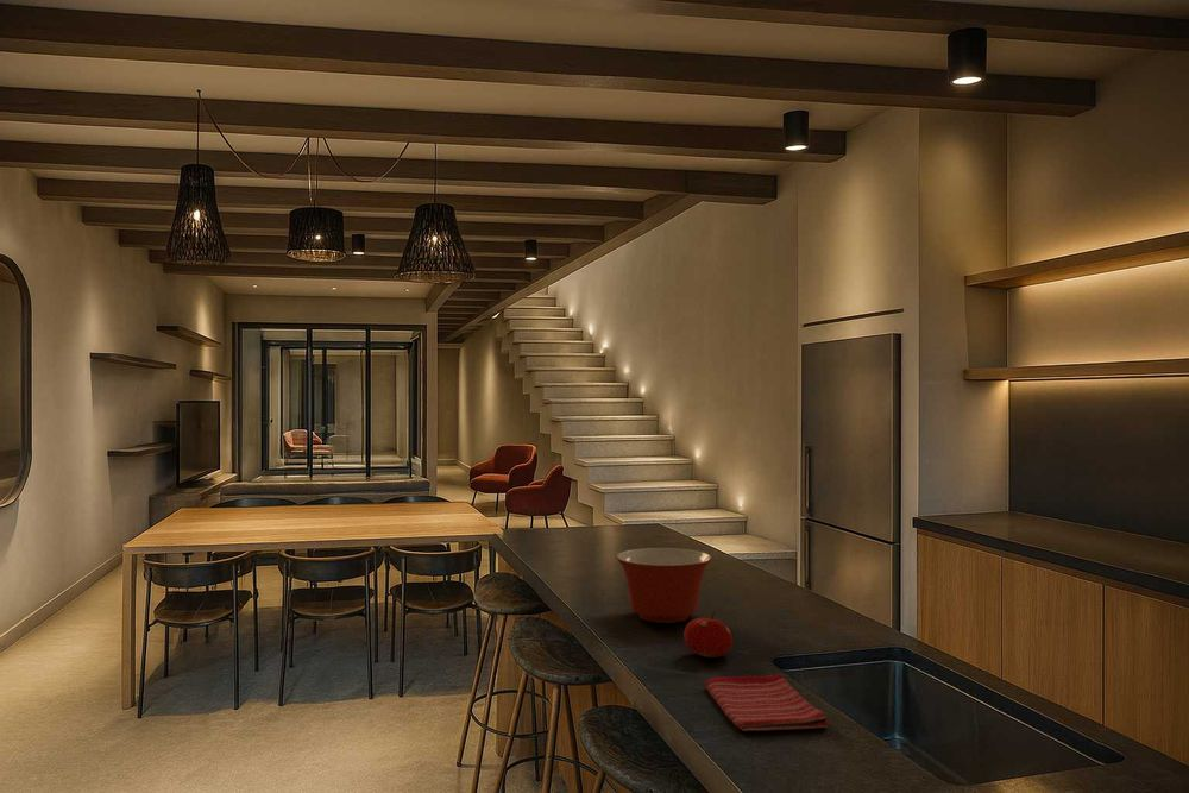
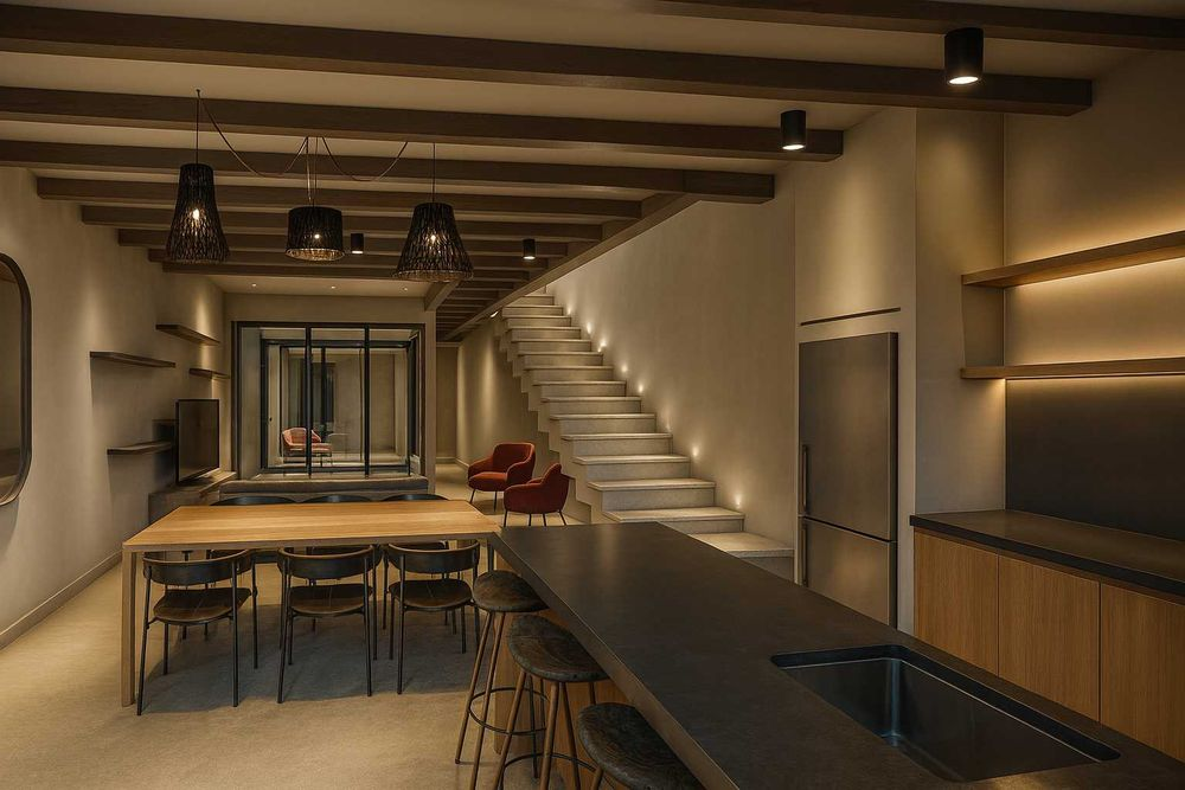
- fruit [682,611,734,659]
- dish towel [704,673,829,732]
- mixing bowl [615,547,713,624]
